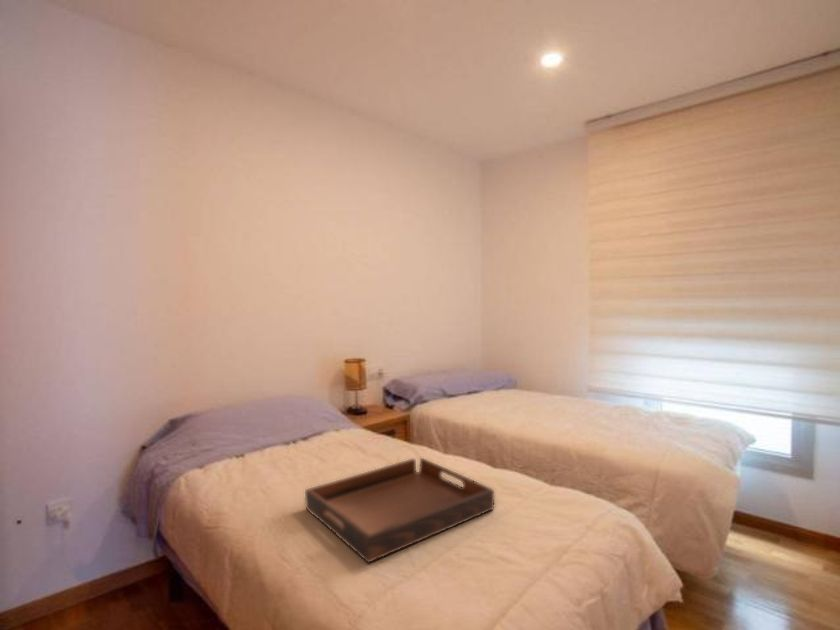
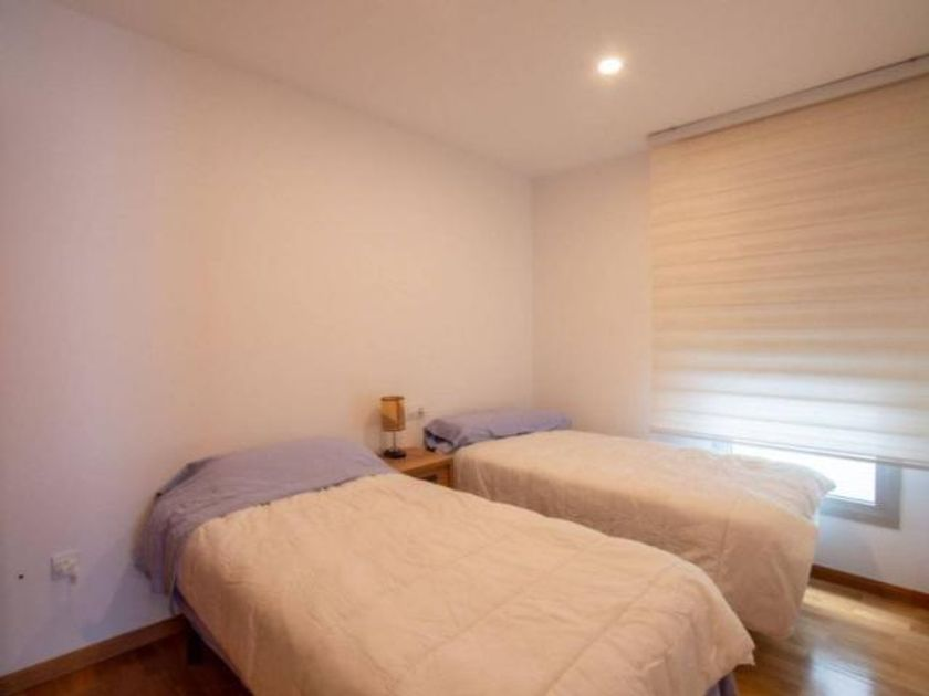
- serving tray [304,457,495,564]
